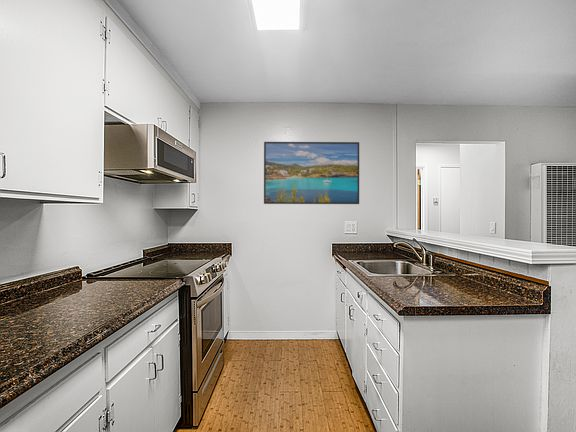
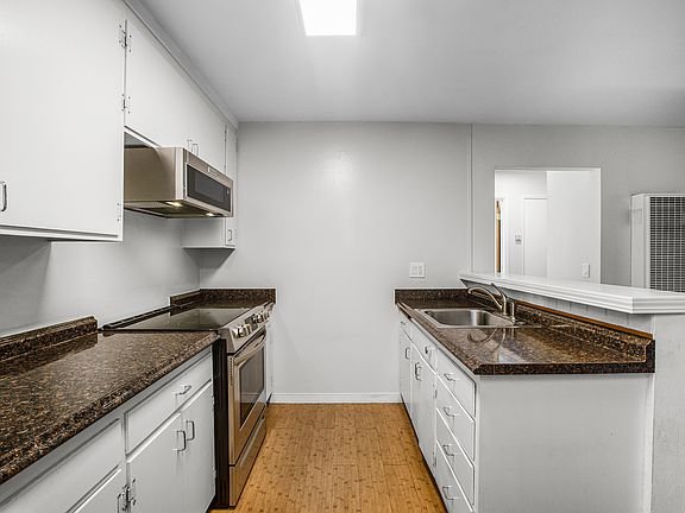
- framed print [263,141,360,205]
